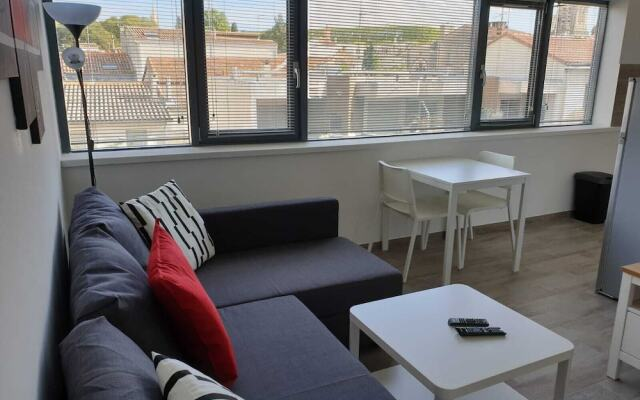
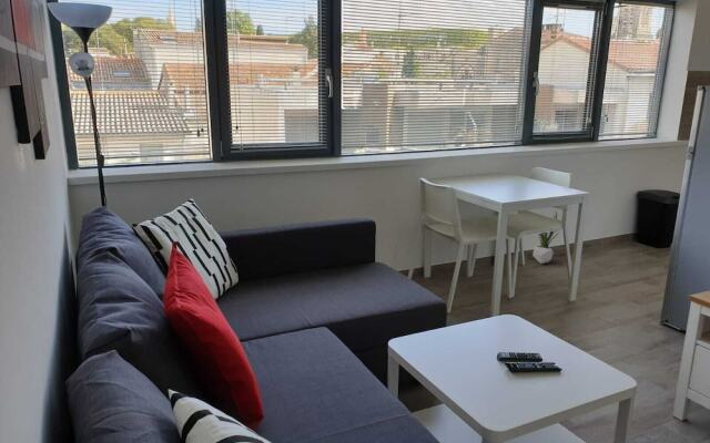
+ potted plant [531,210,559,265]
